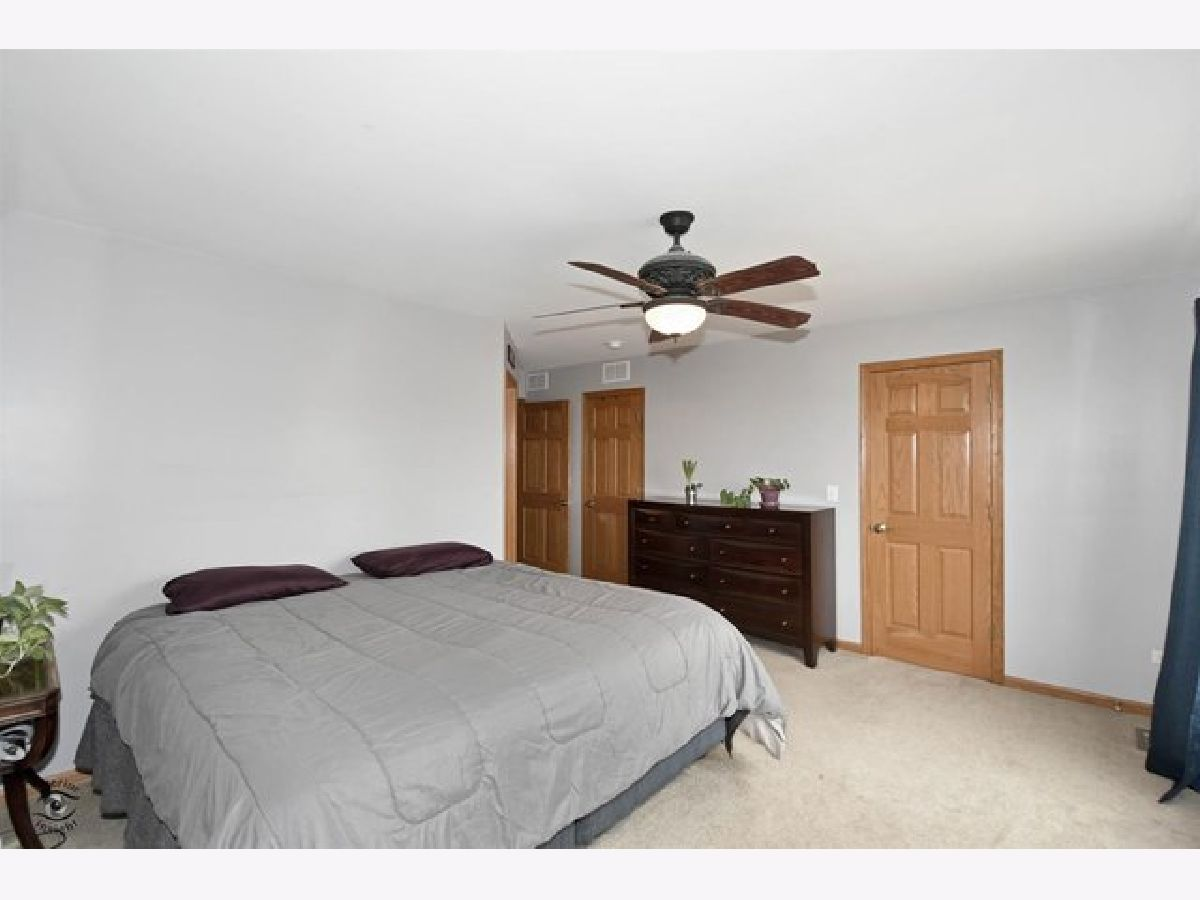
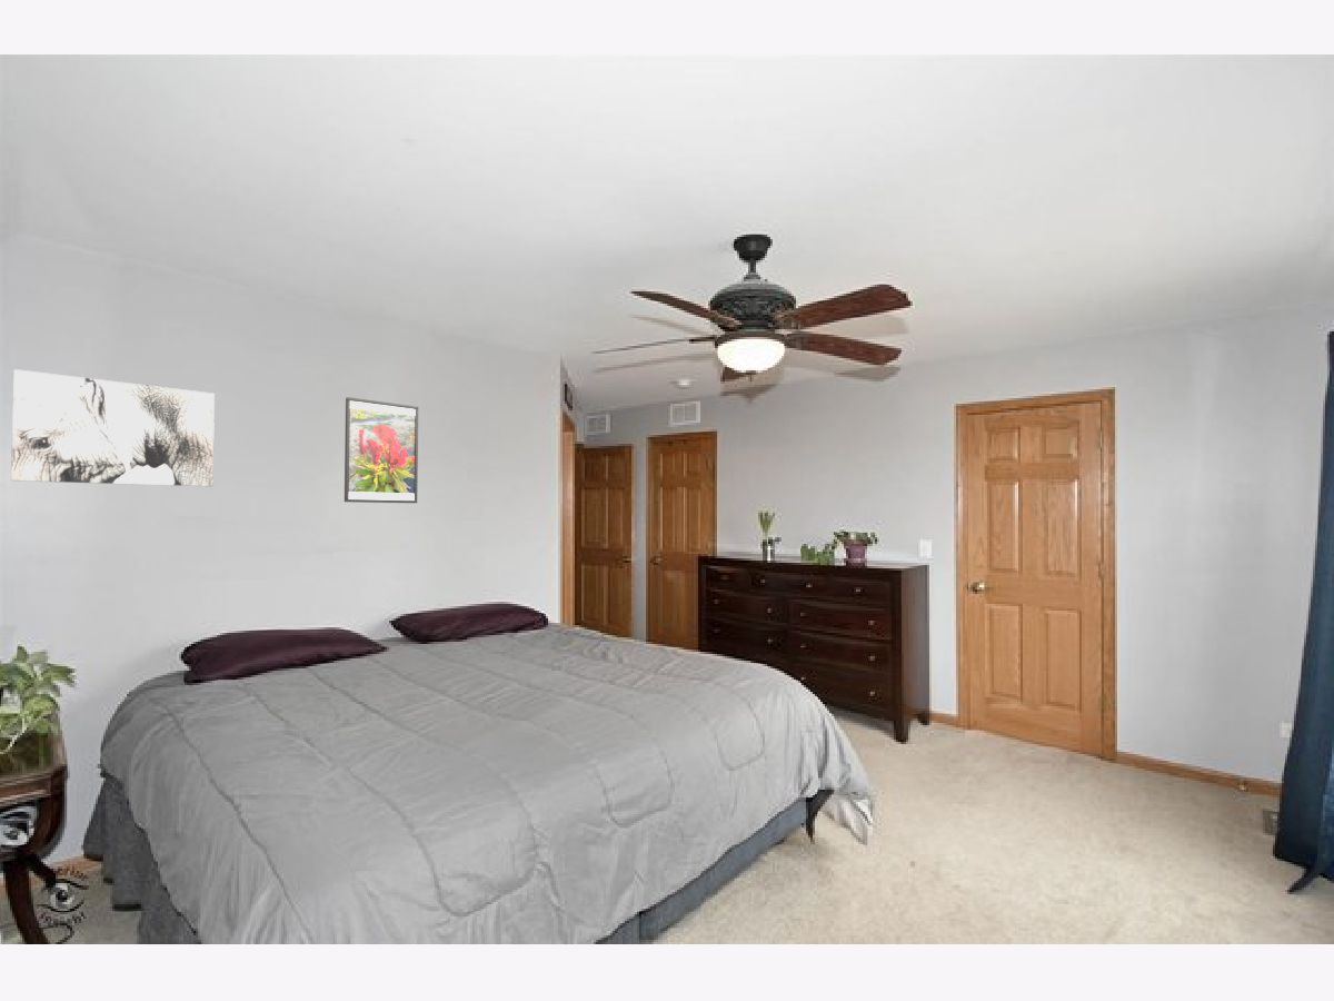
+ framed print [344,396,419,504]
+ wall art [10,368,216,487]
